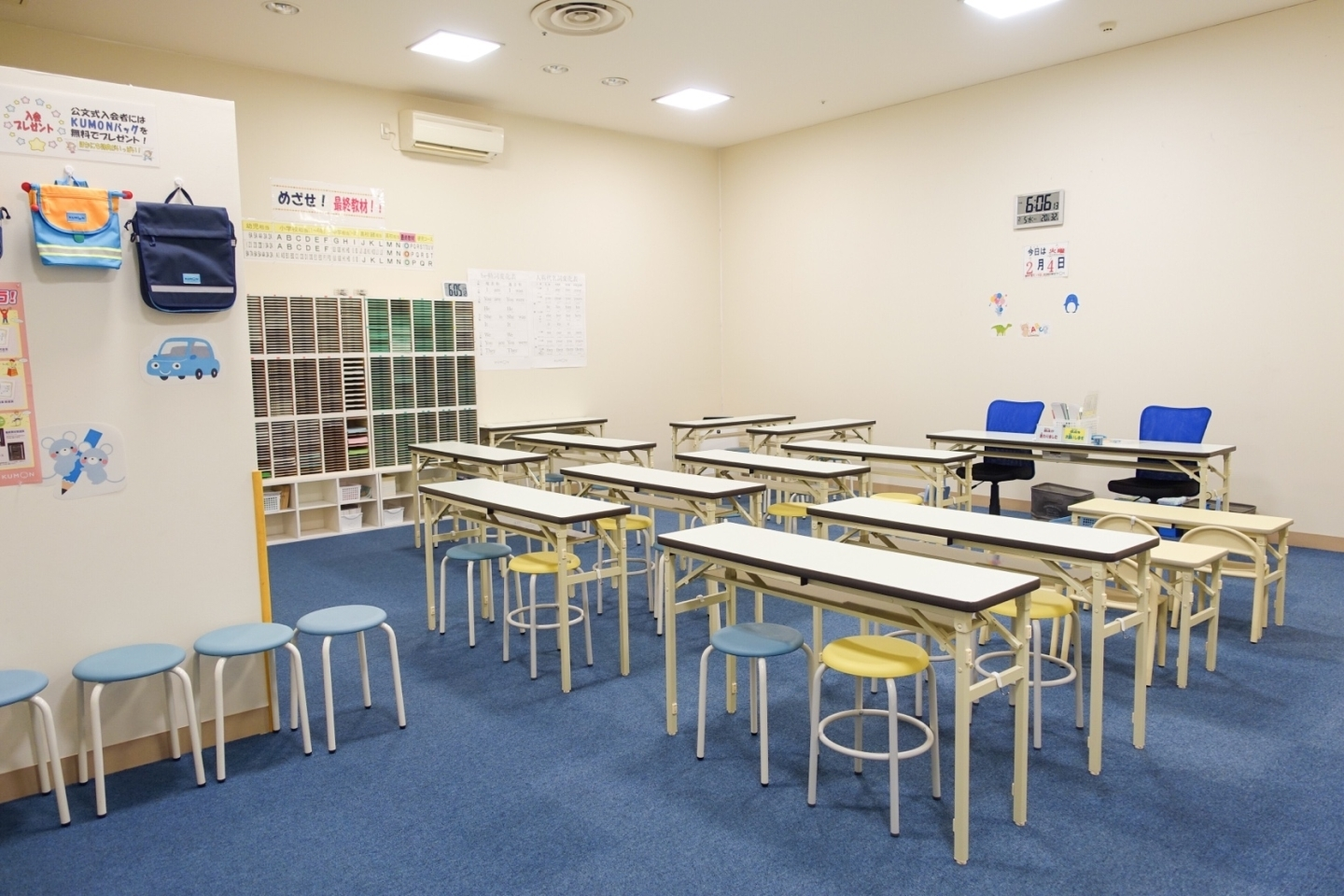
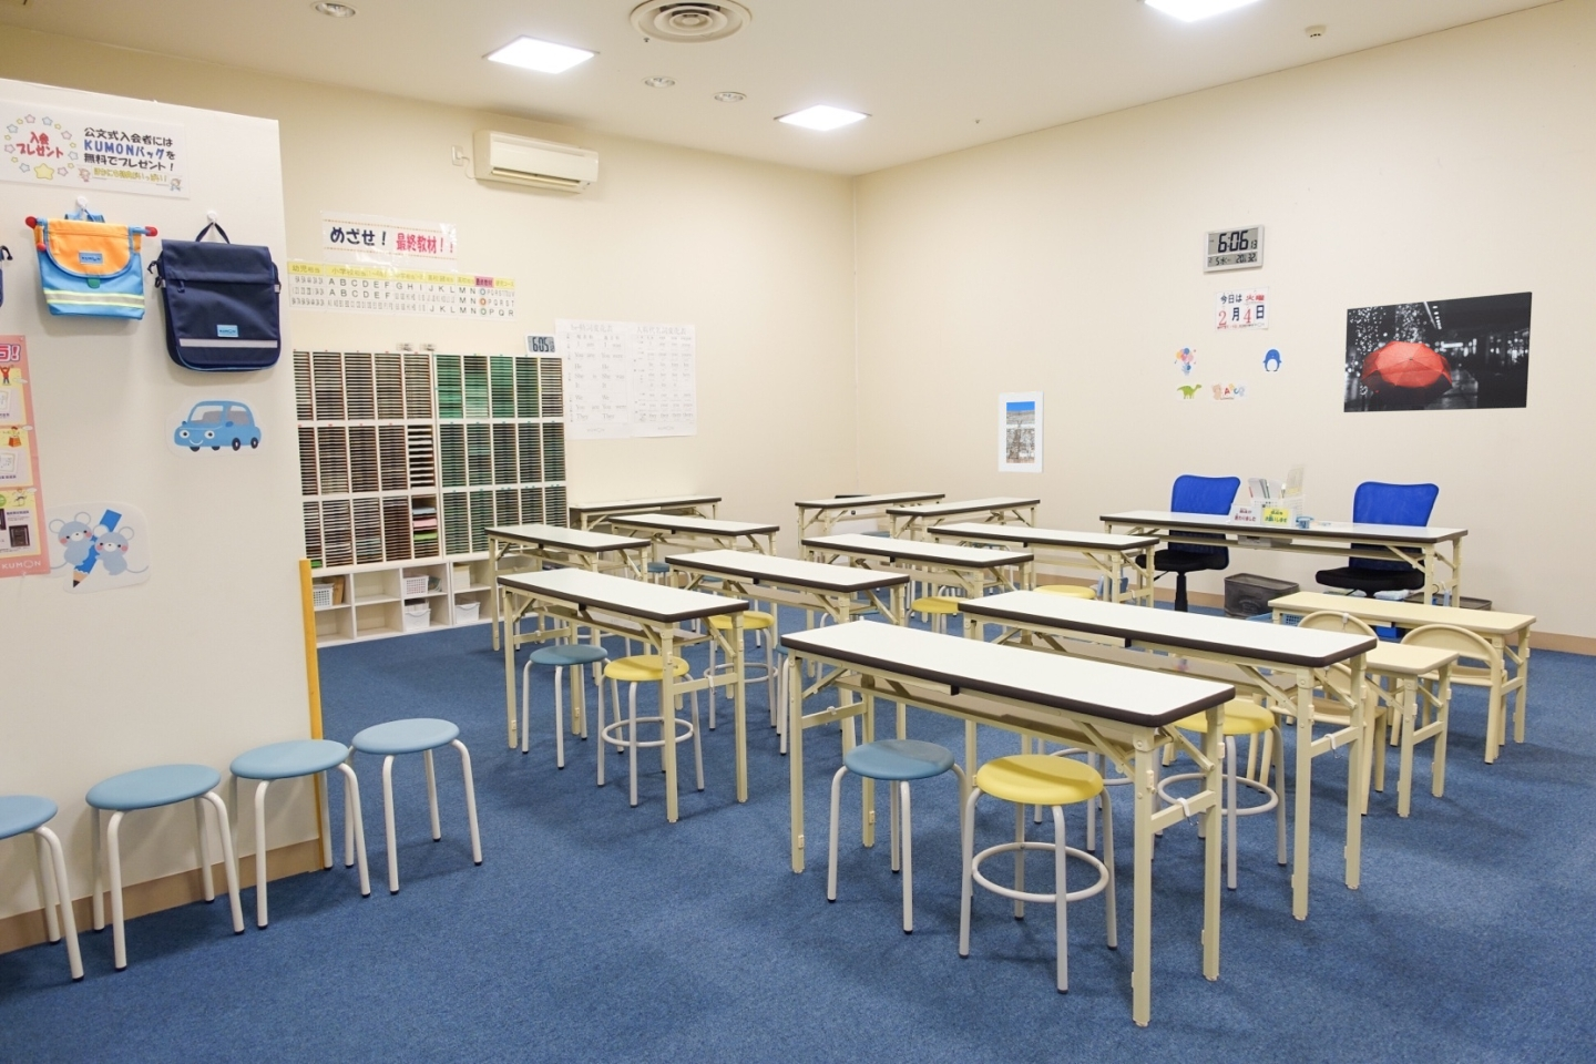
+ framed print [998,391,1045,474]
+ wall art [1342,291,1533,413]
